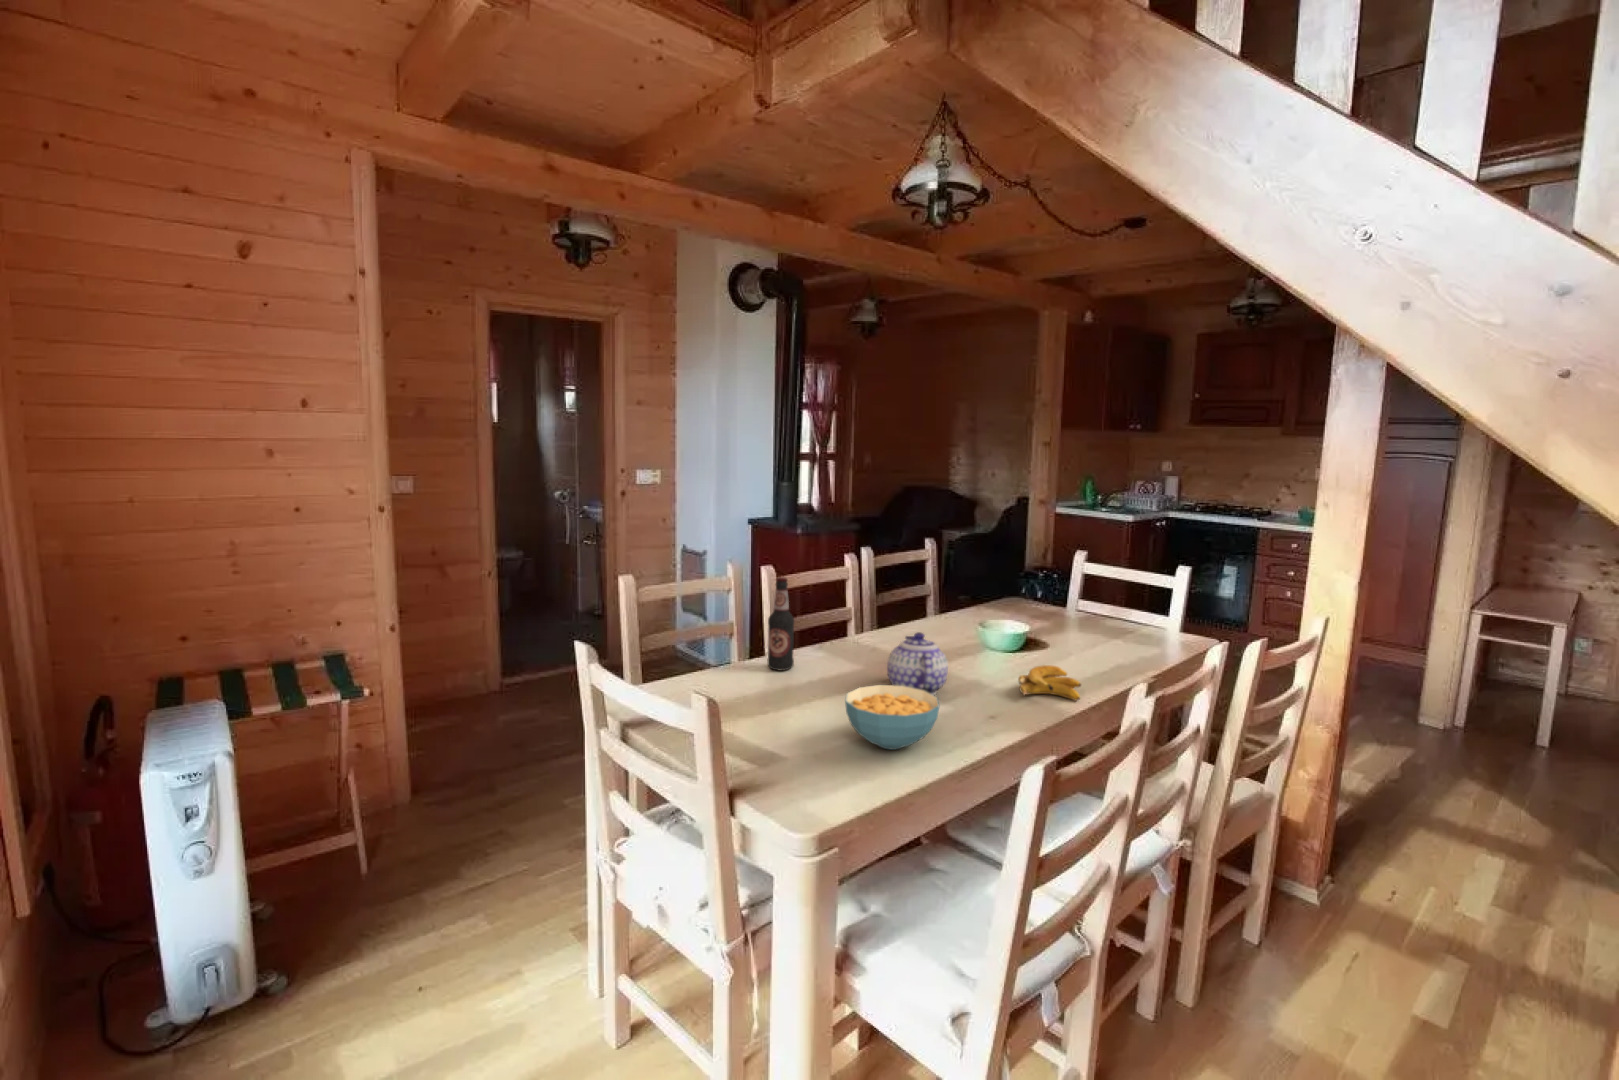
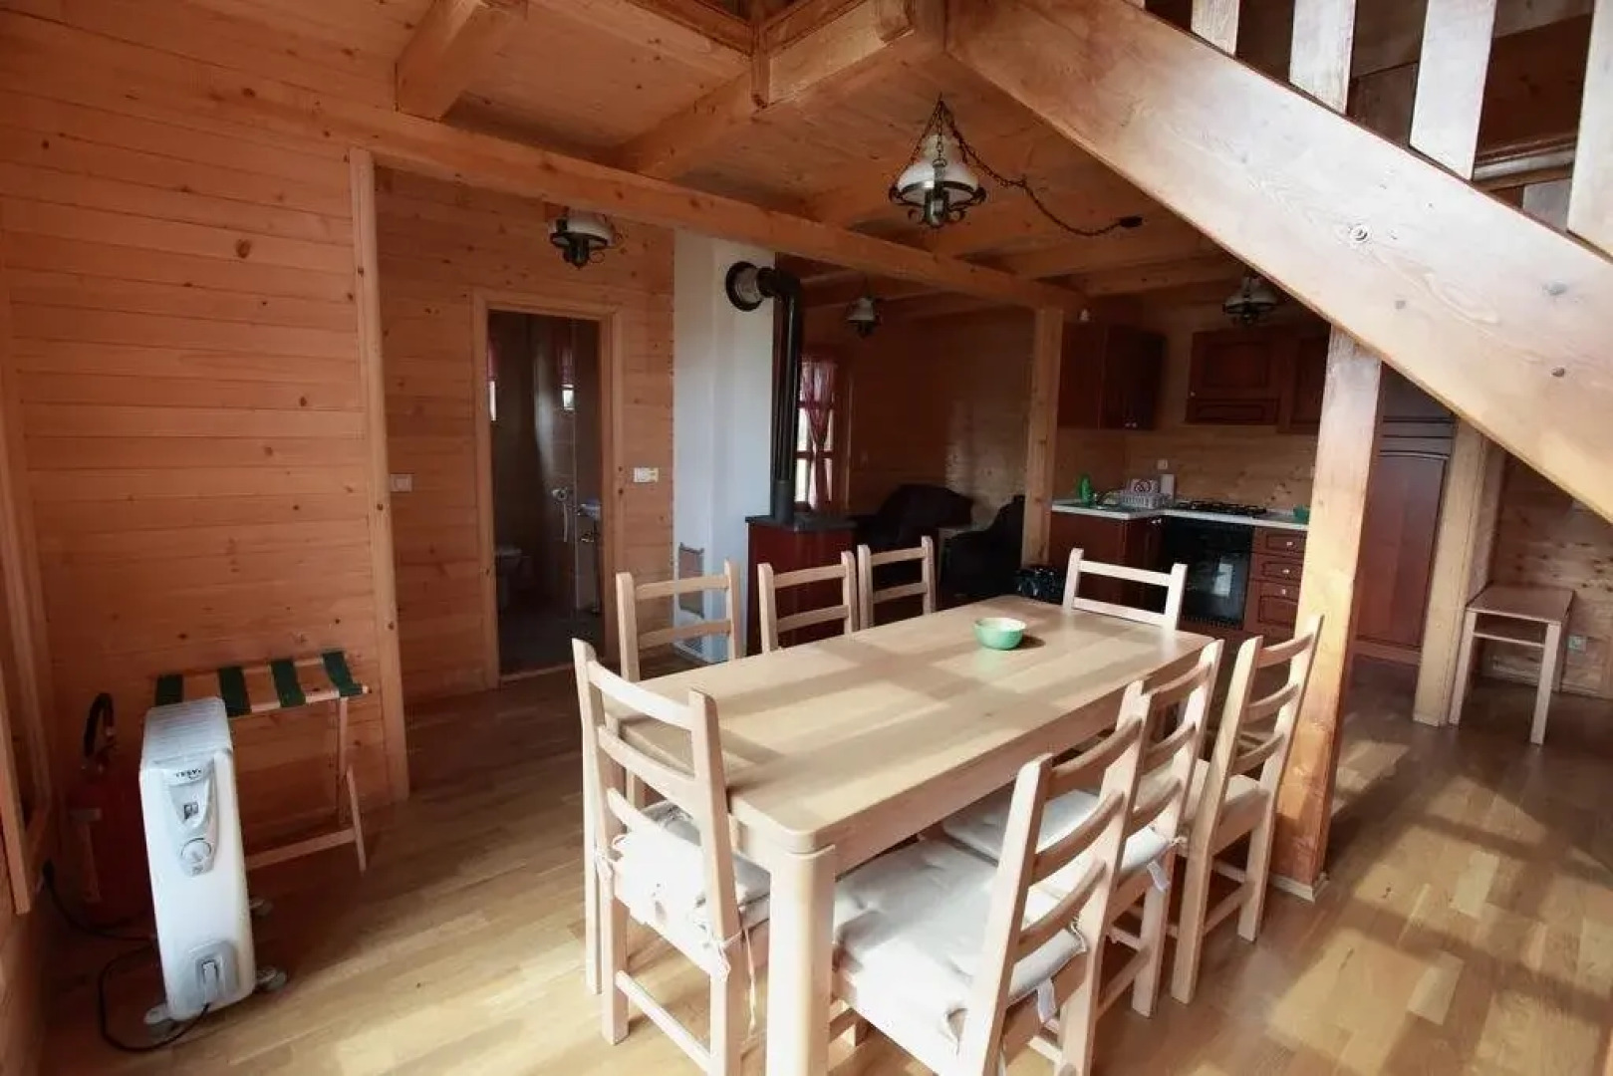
- teapot [886,630,949,695]
- bottle [767,576,794,673]
- banana [1017,664,1083,702]
- cereal bowl [844,683,940,751]
